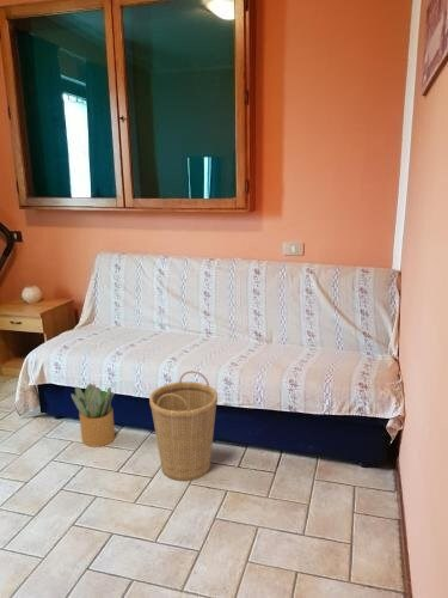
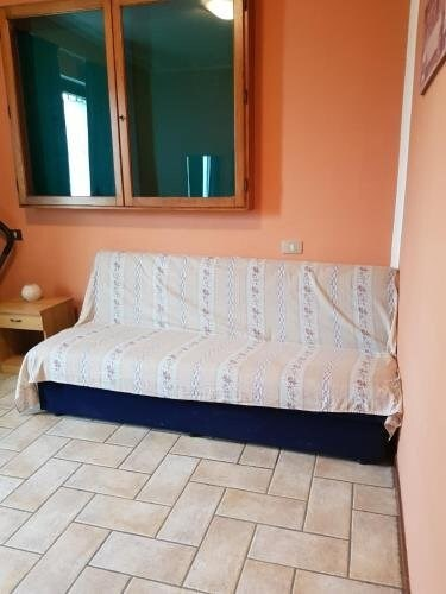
- basket [148,370,219,482]
- potted plant [70,383,116,448]
